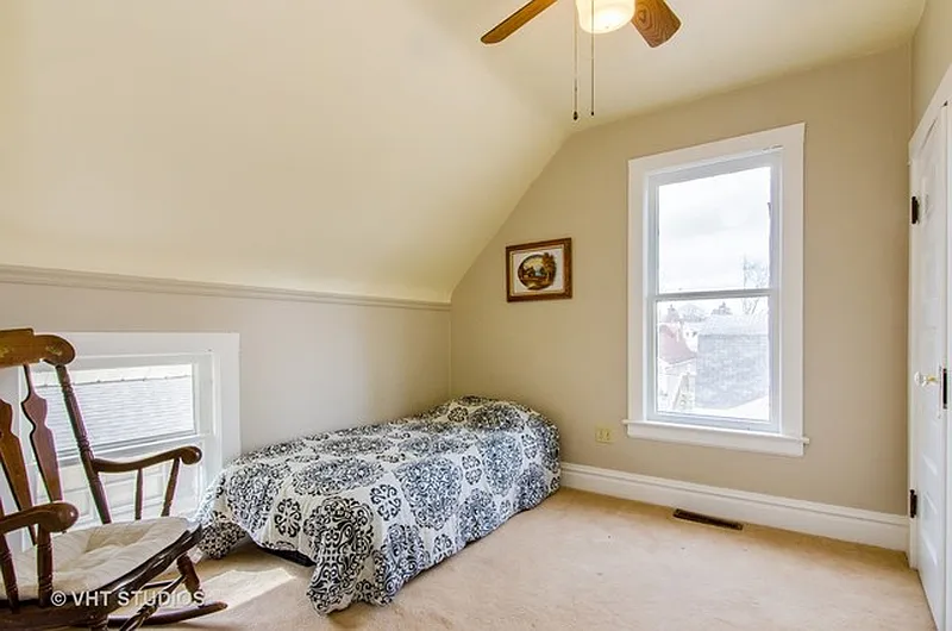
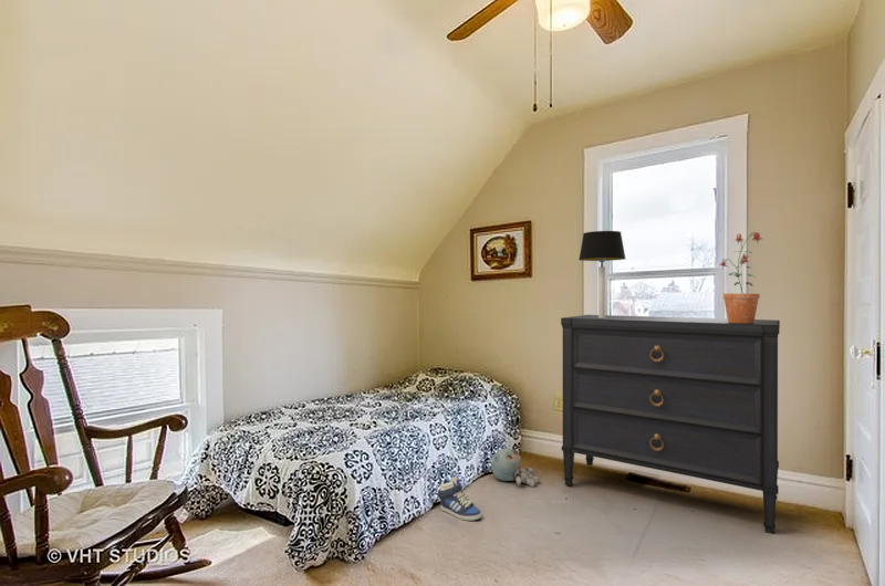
+ plush toy [490,447,541,489]
+ potted plant [718,231,763,324]
+ dresser [560,314,781,535]
+ table lamp [577,230,627,318]
+ sneaker [436,475,482,522]
